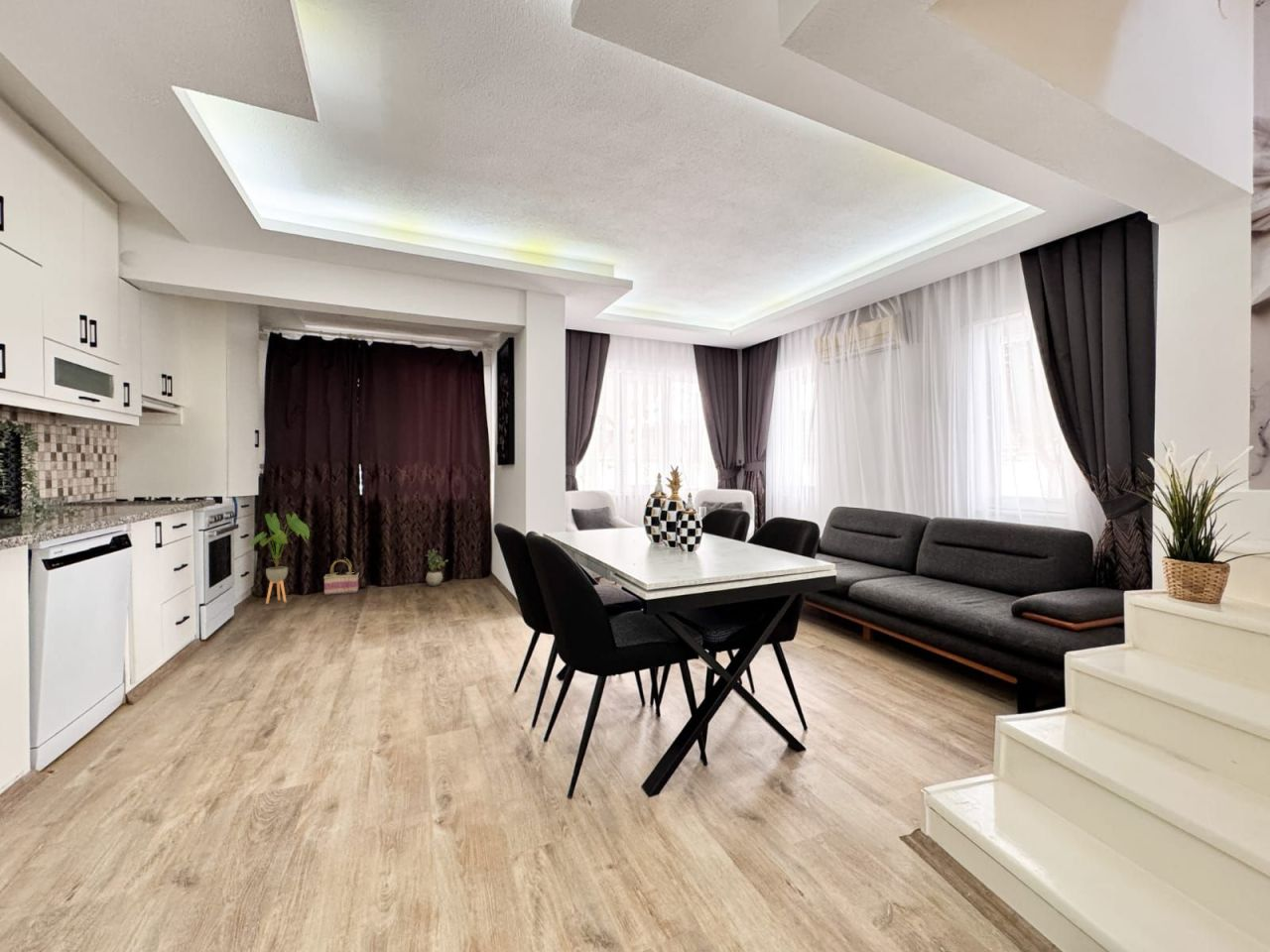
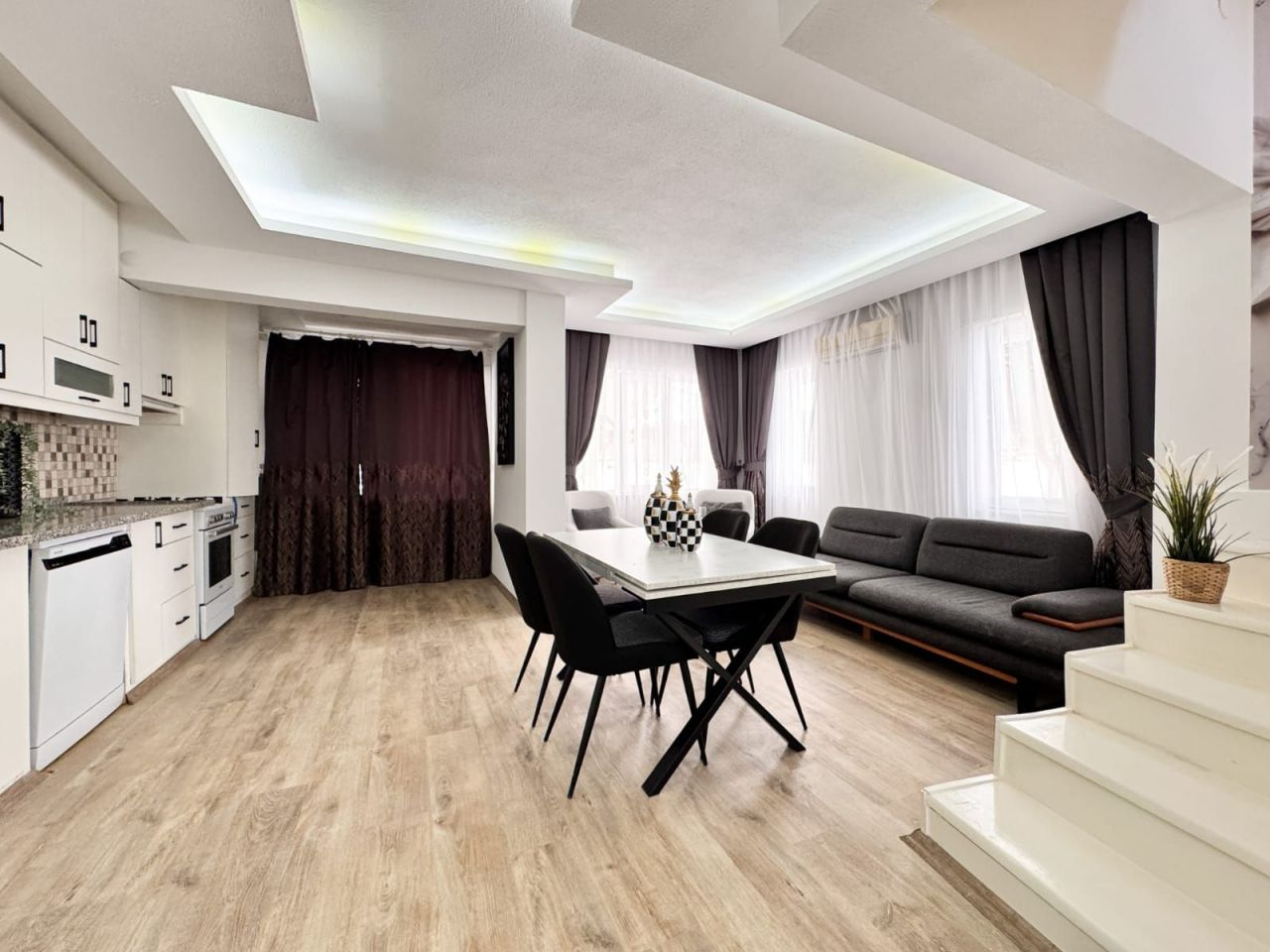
- basket [322,558,359,596]
- potted plant [425,548,448,587]
- house plant [248,512,311,605]
